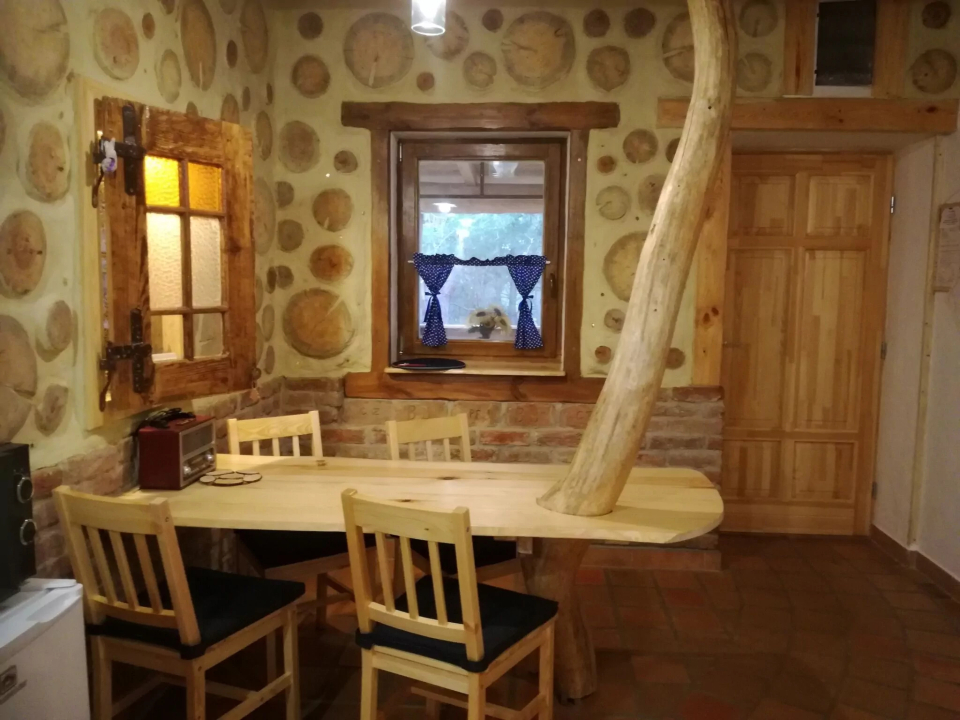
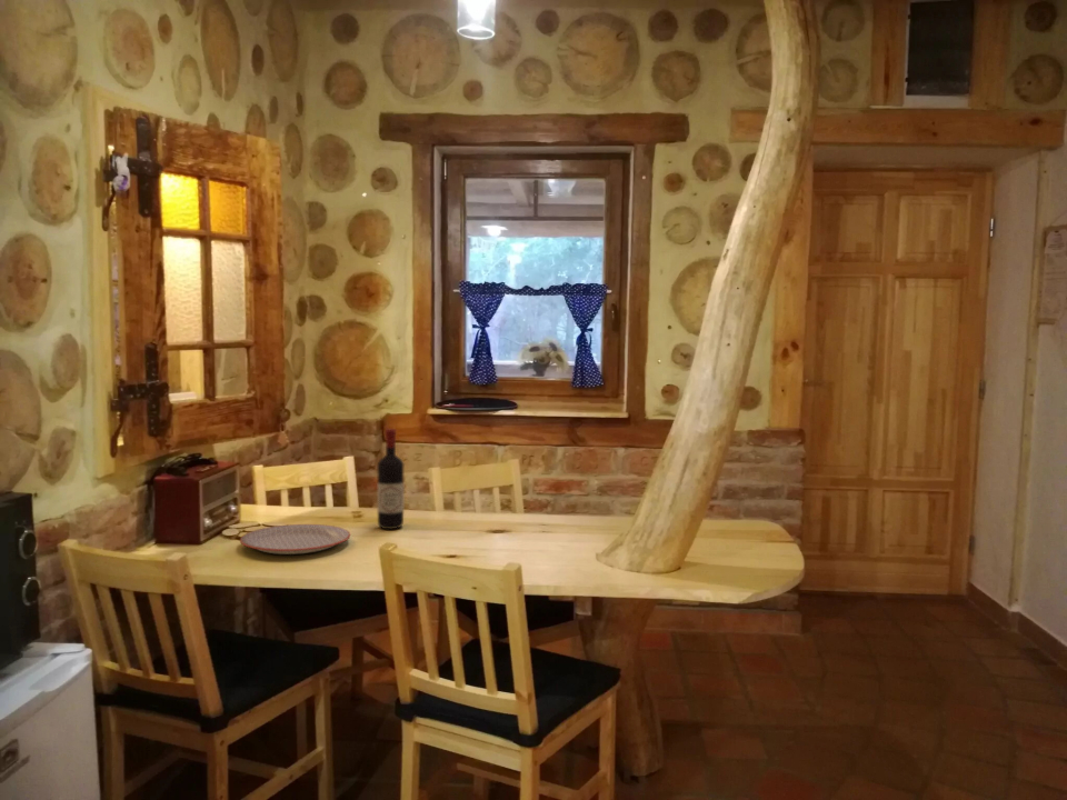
+ plate [239,523,351,556]
+ wine bottle [377,428,405,530]
